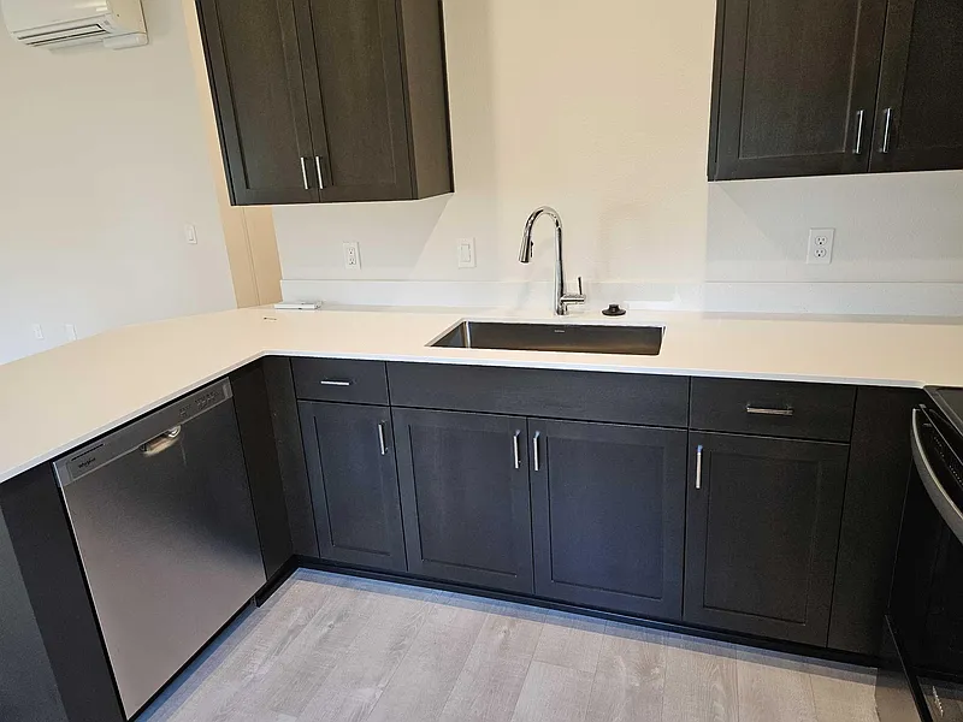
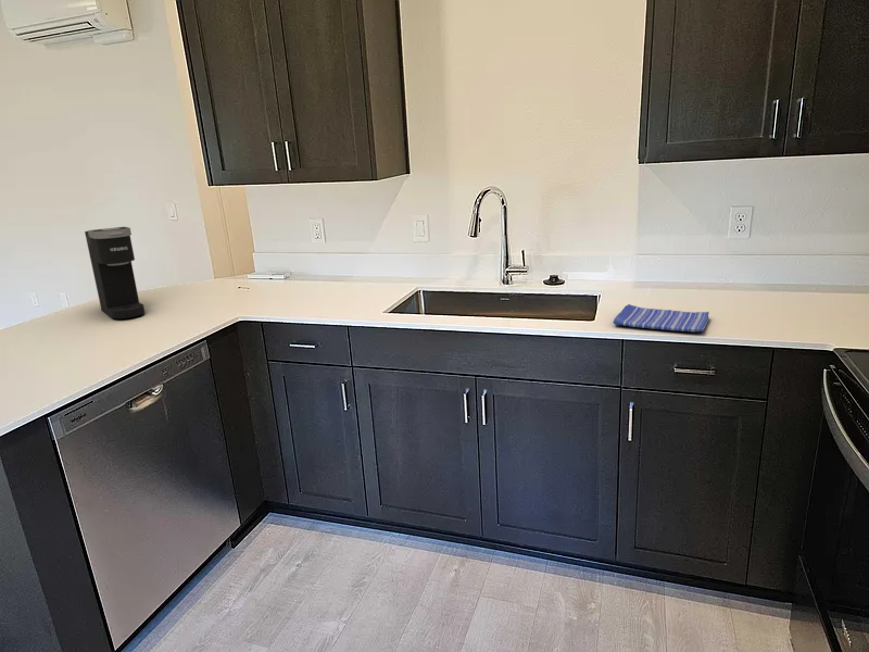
+ coffee maker [84,226,146,319]
+ dish towel [612,303,710,333]
